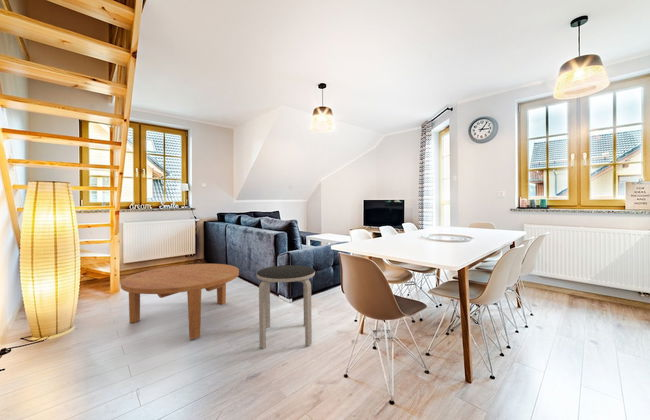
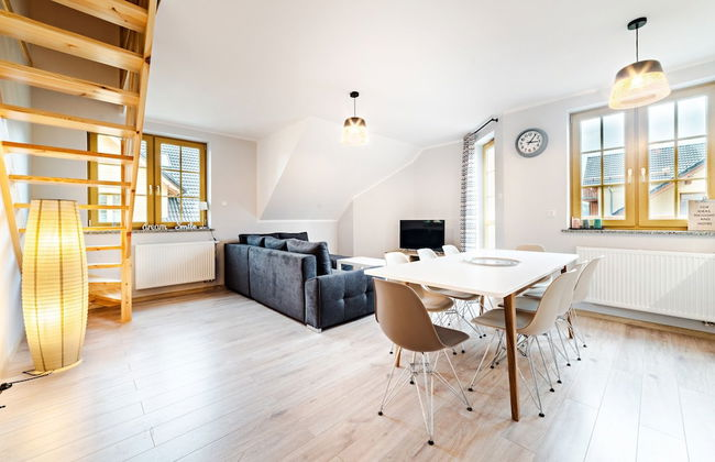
- side table [256,264,316,350]
- coffee table [120,263,240,340]
